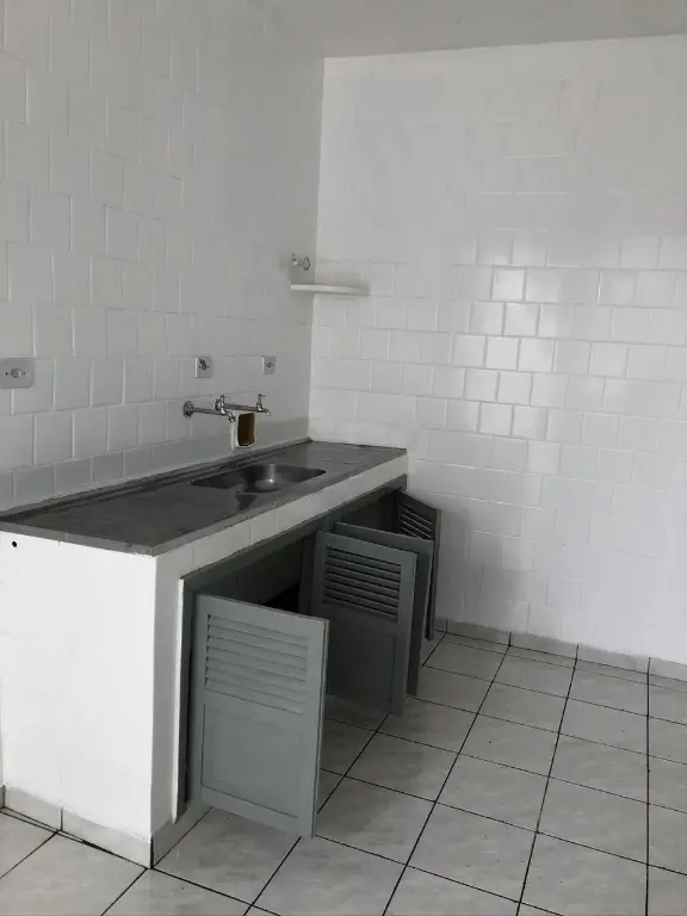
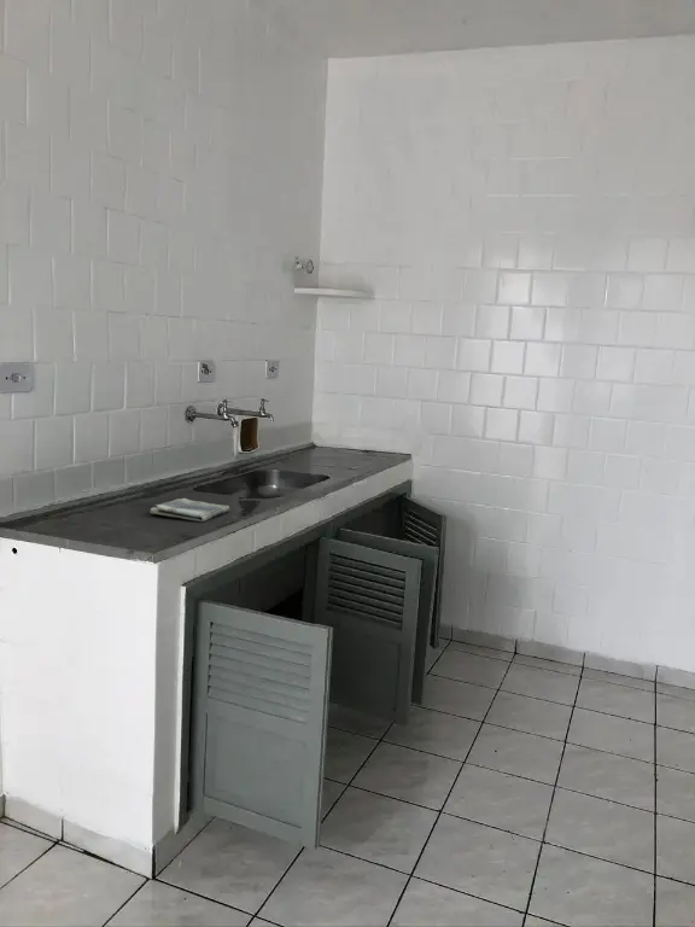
+ dish towel [148,497,230,523]
